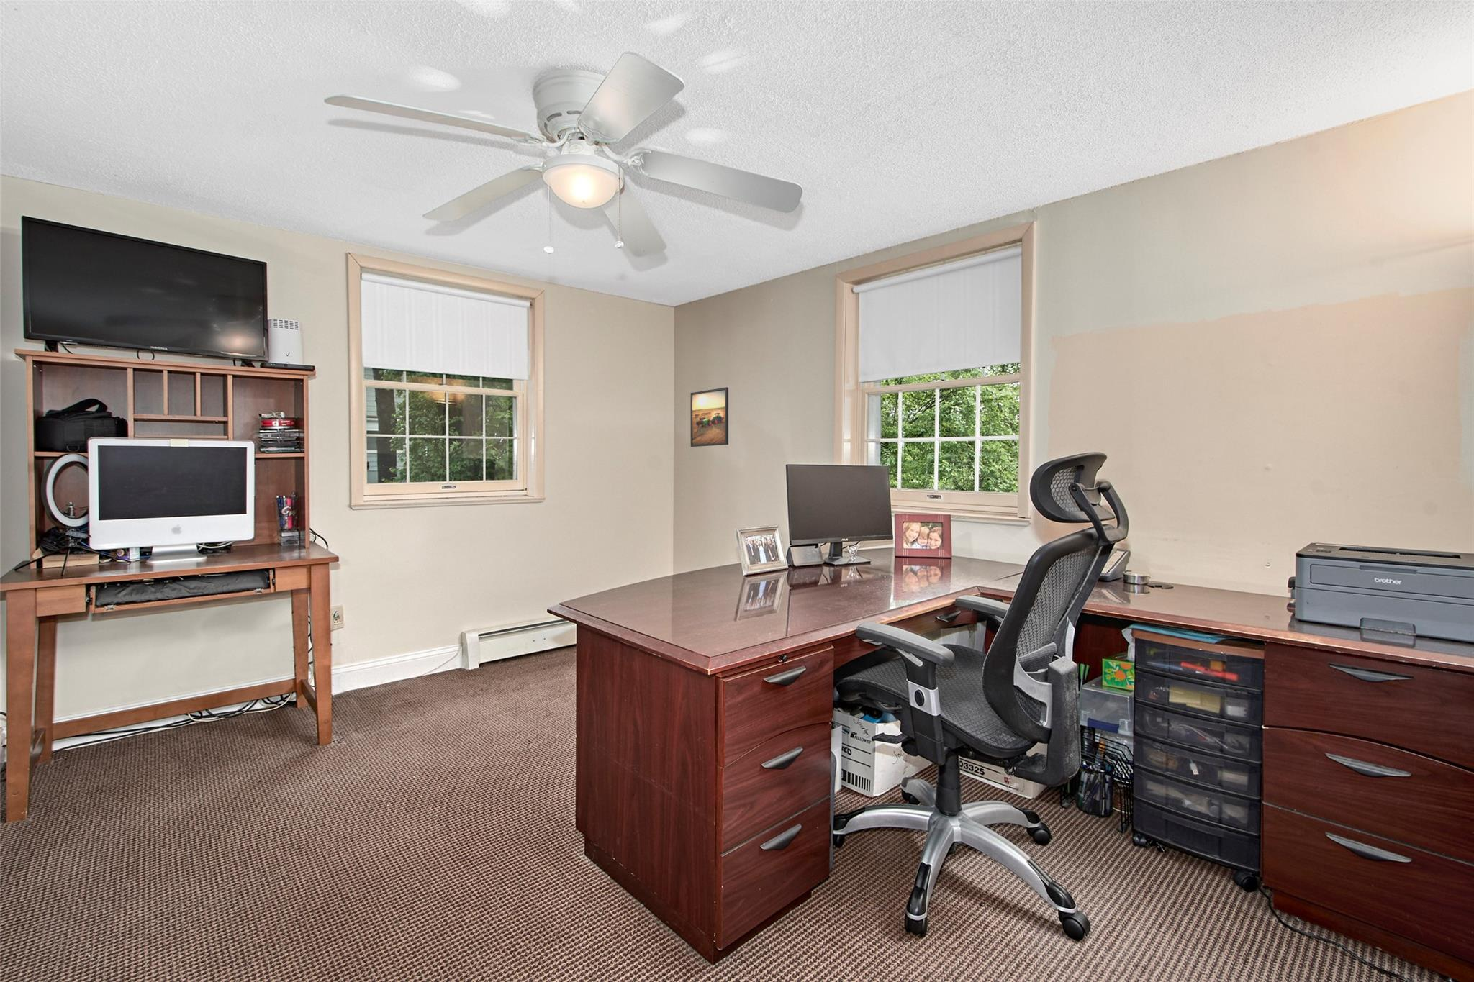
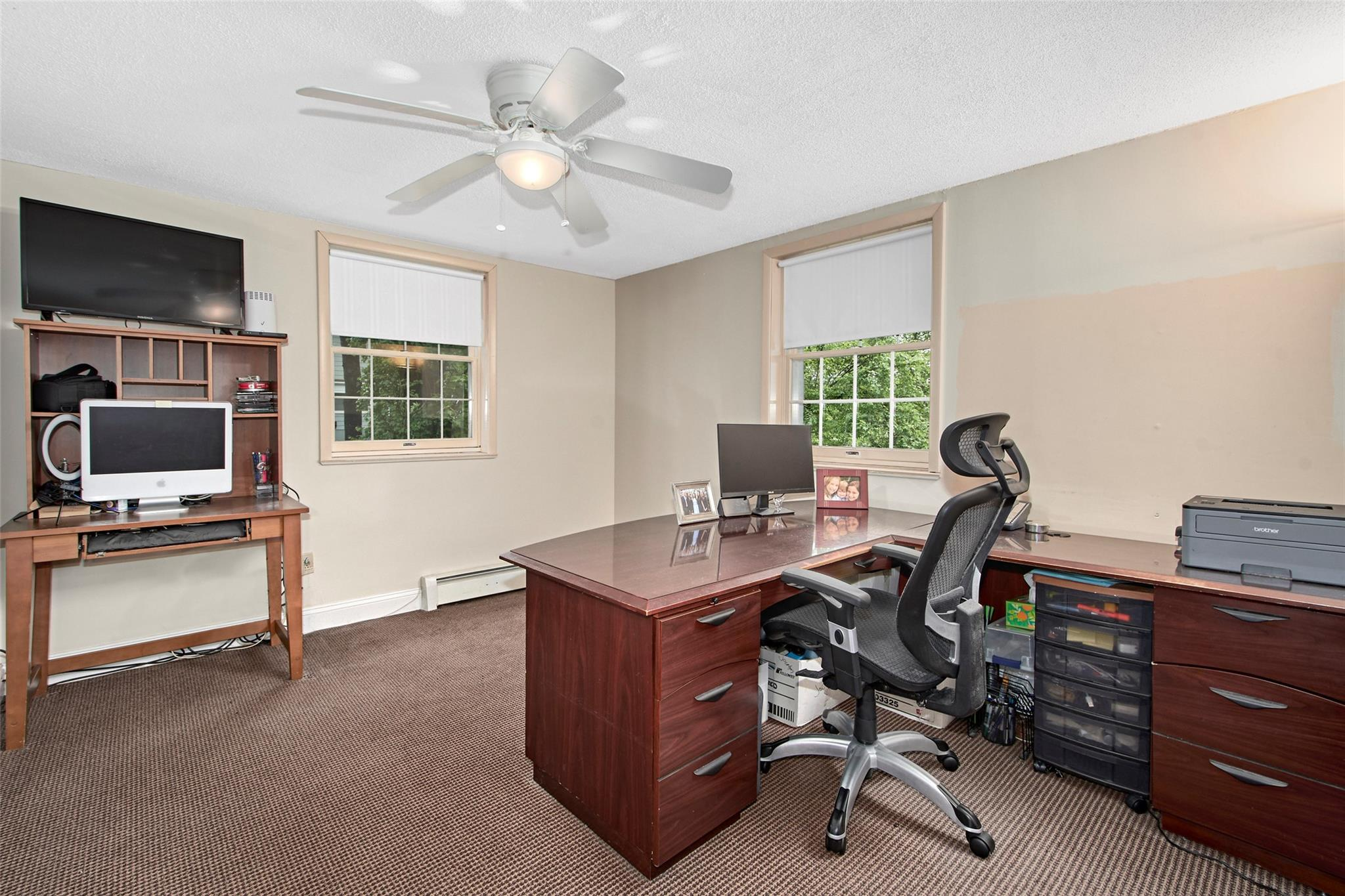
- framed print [689,386,729,447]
